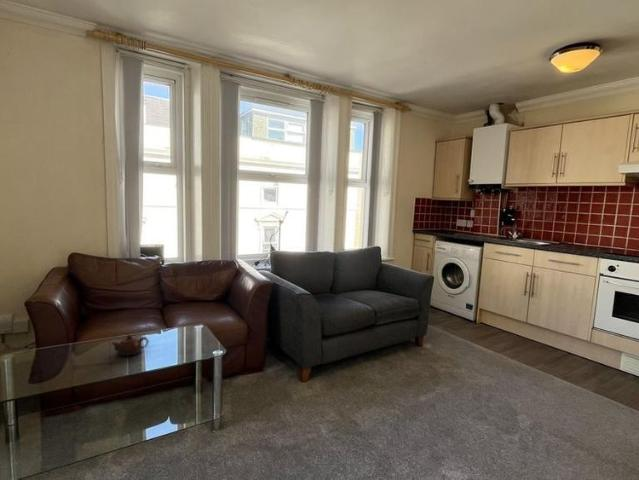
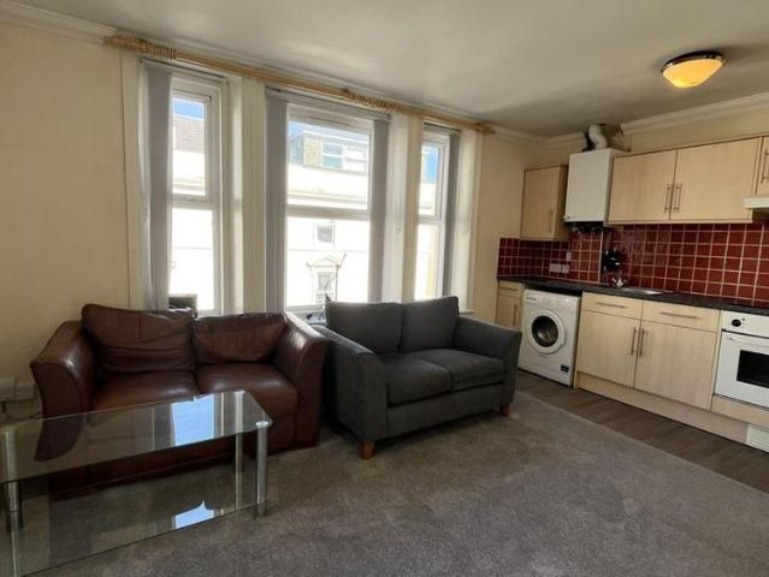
- teapot [110,334,150,357]
